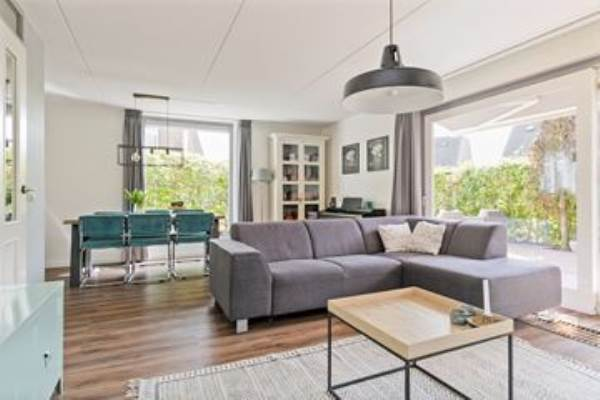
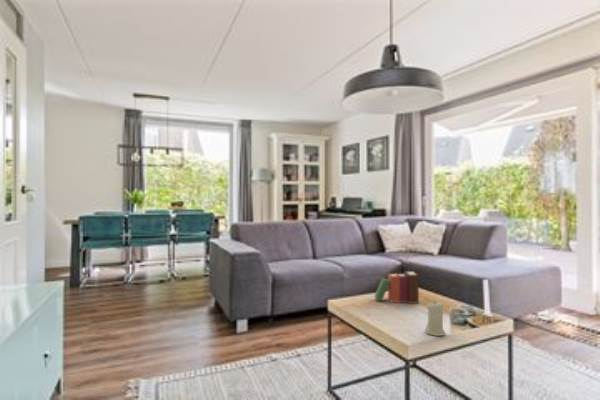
+ books [373,270,420,304]
+ candle [424,300,447,337]
